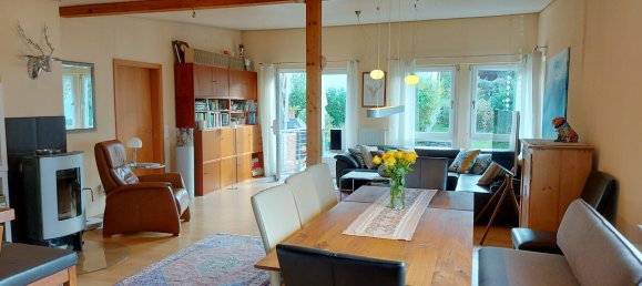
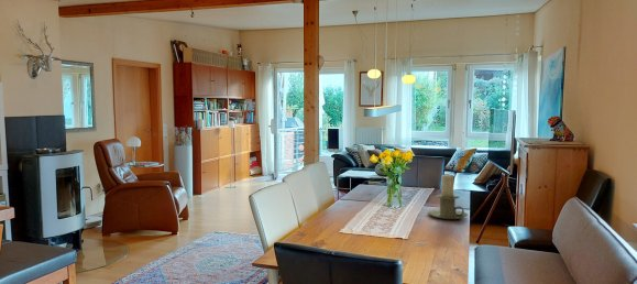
+ candle holder [427,174,469,220]
